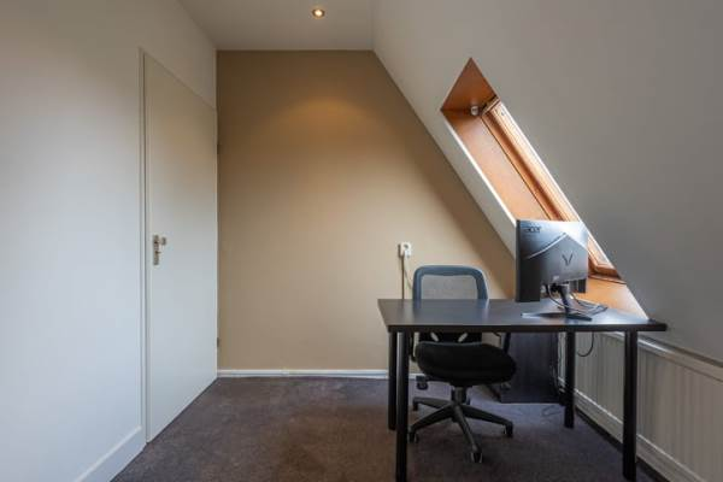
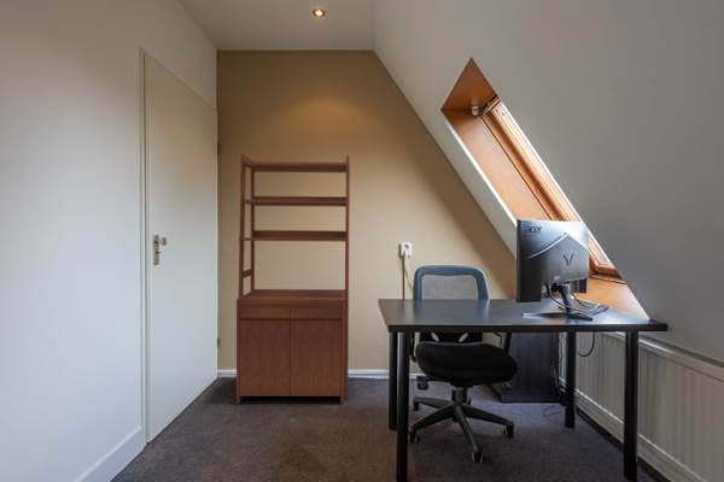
+ bookshelf [235,153,351,406]
